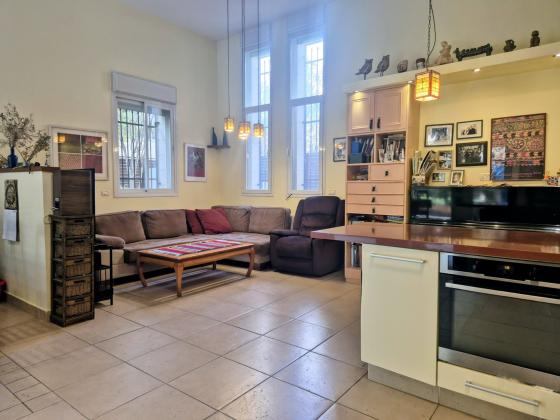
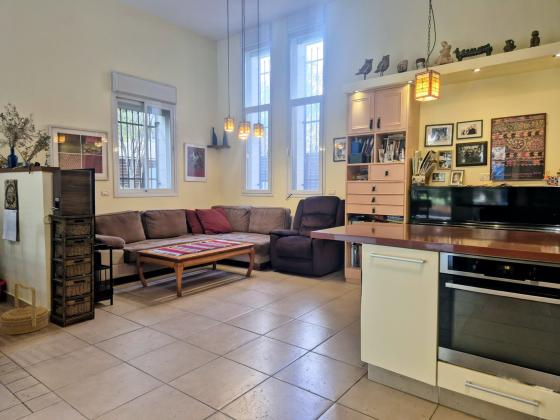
+ woven basket [0,281,50,336]
